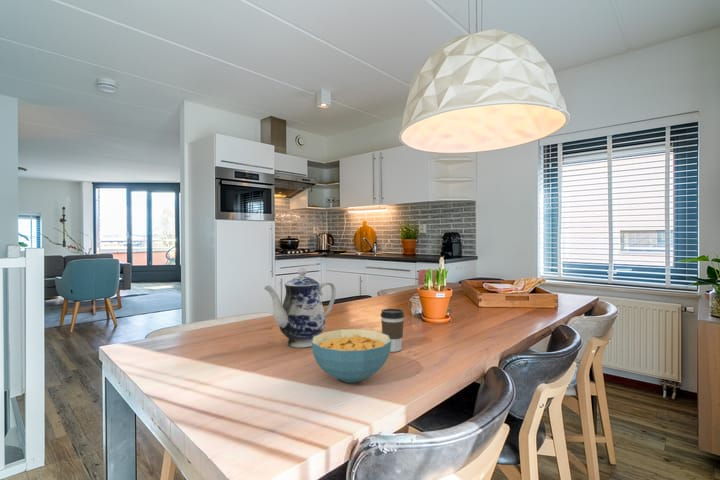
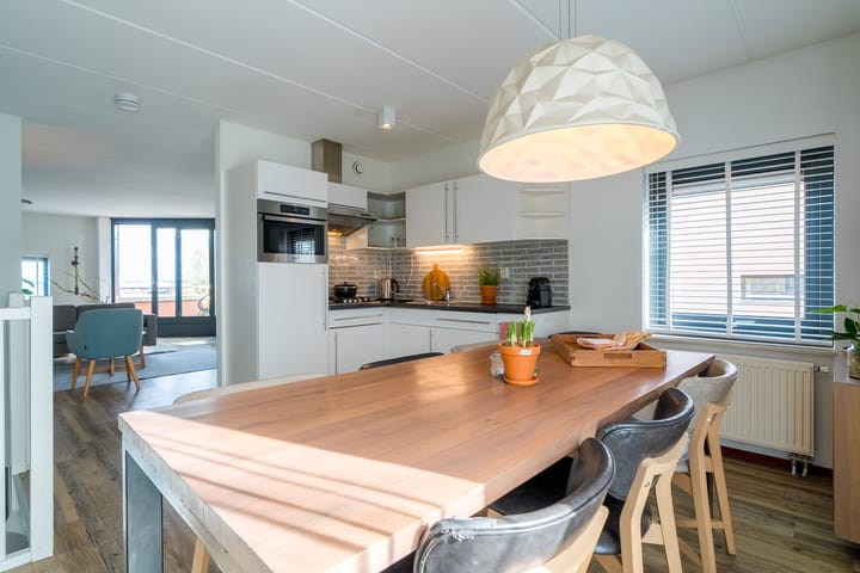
- coffee cup [380,308,405,353]
- cereal bowl [311,328,391,384]
- teapot [263,266,337,349]
